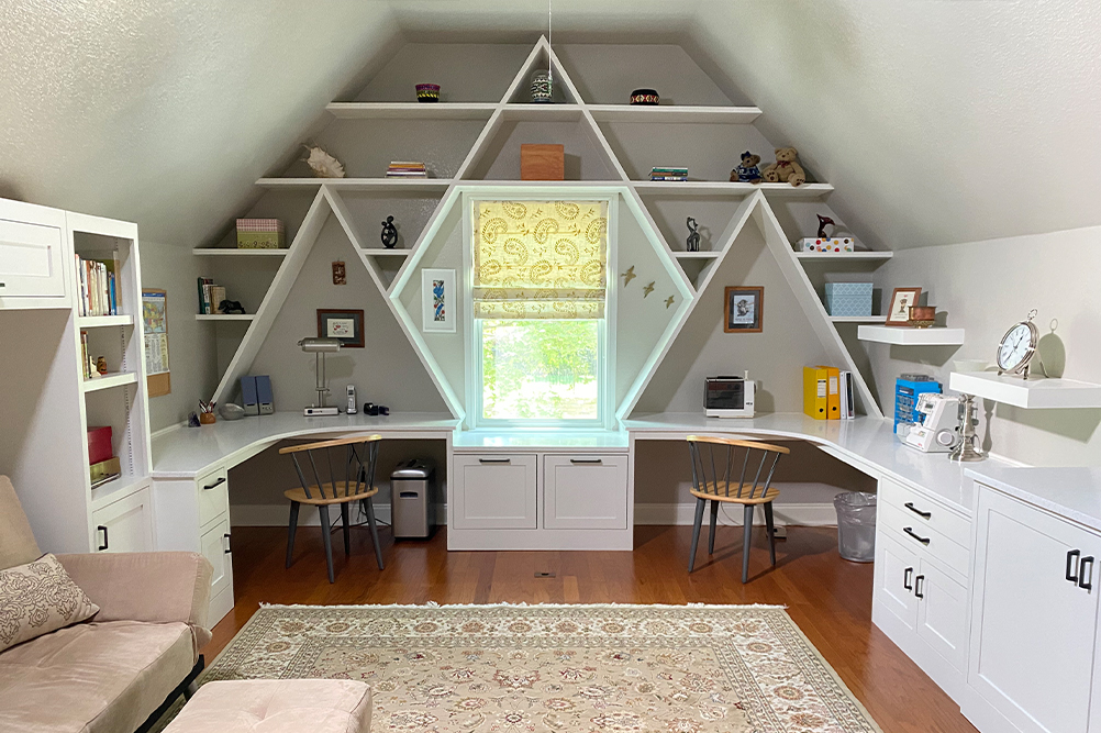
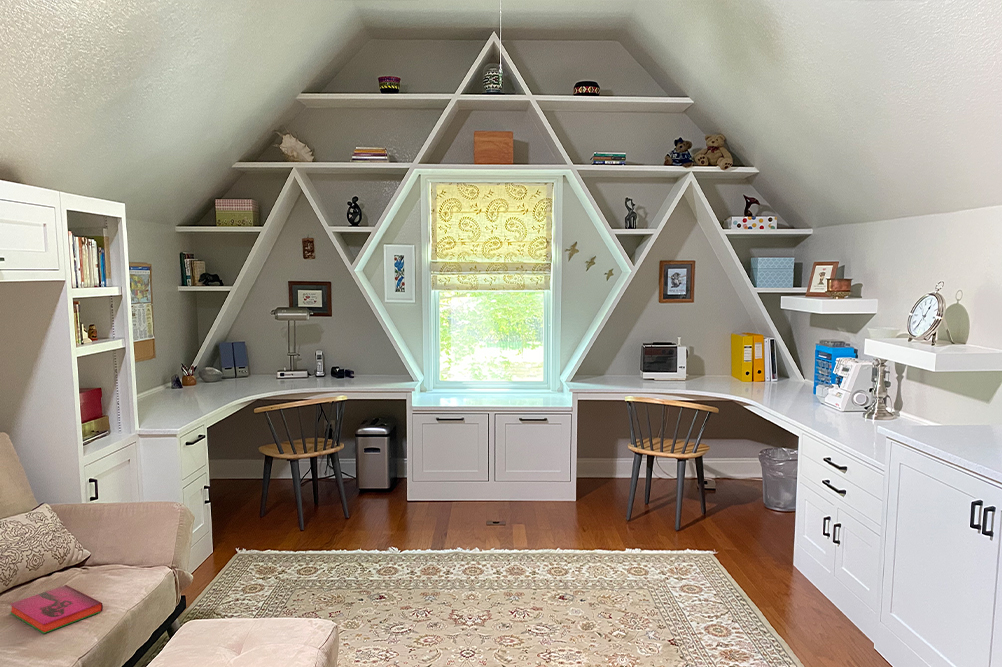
+ hardback book [9,584,104,634]
